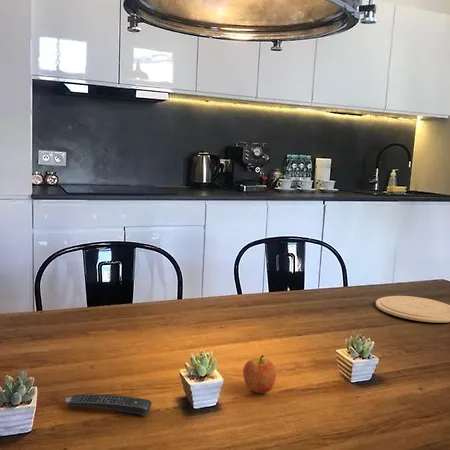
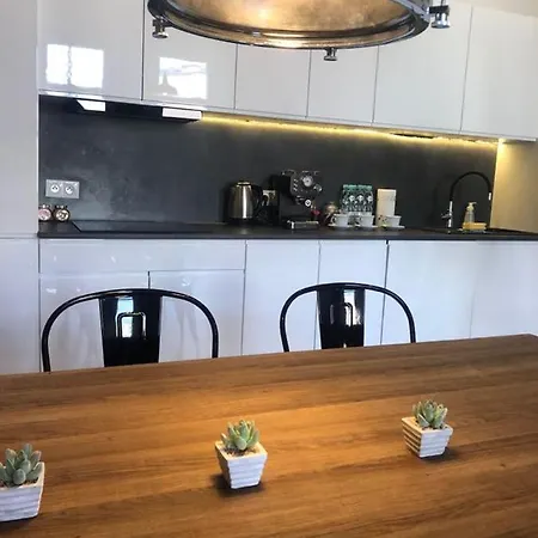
- apple [242,354,277,394]
- plate [375,295,450,324]
- remote control [64,393,152,417]
